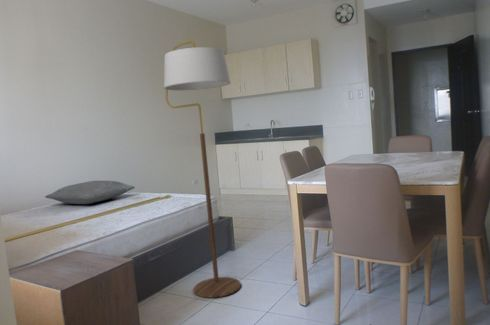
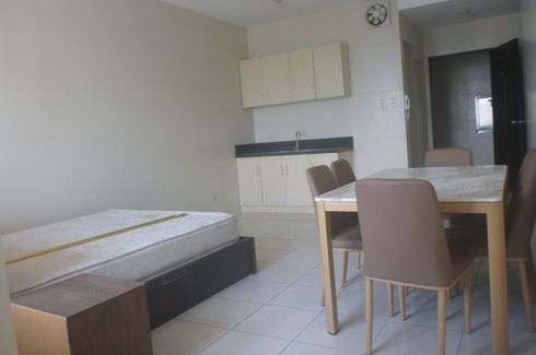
- floor lamp [163,40,242,299]
- pillow [44,180,136,205]
